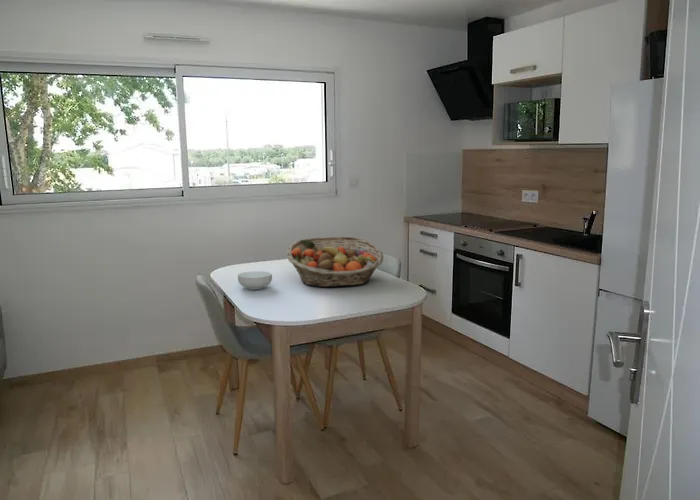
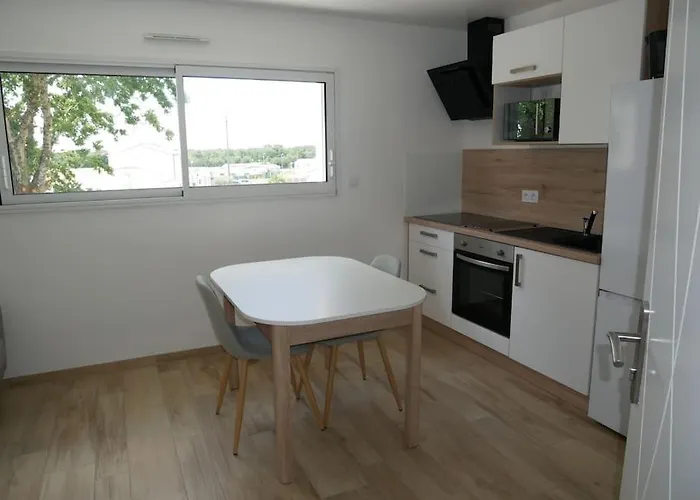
- cereal bowl [237,270,273,291]
- fruit basket [286,235,385,288]
